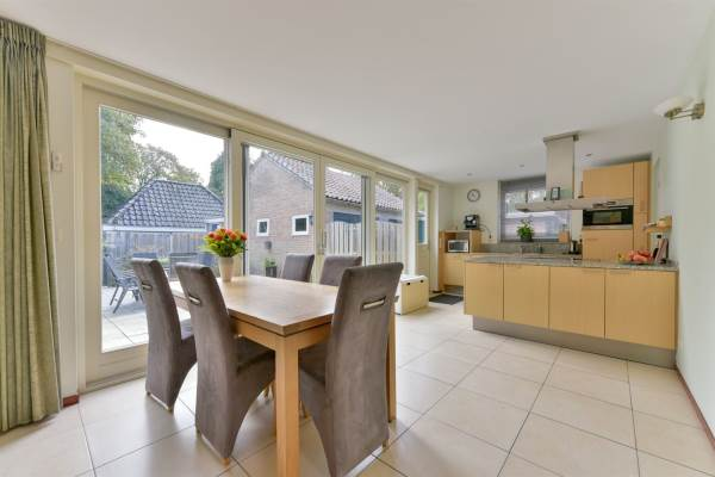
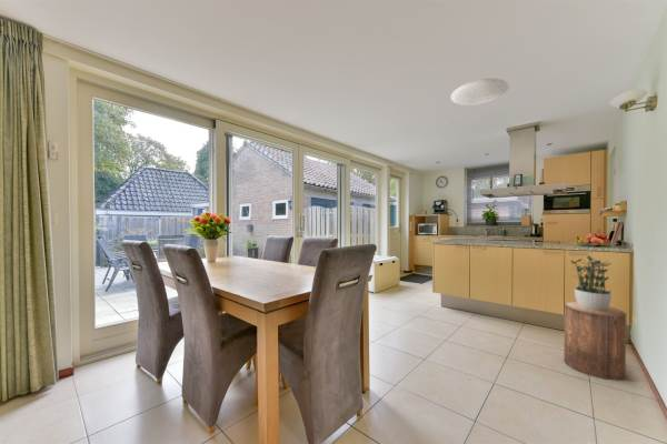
+ potted plant [569,254,613,311]
+ stool [564,301,627,381]
+ ceiling light [449,78,510,107]
